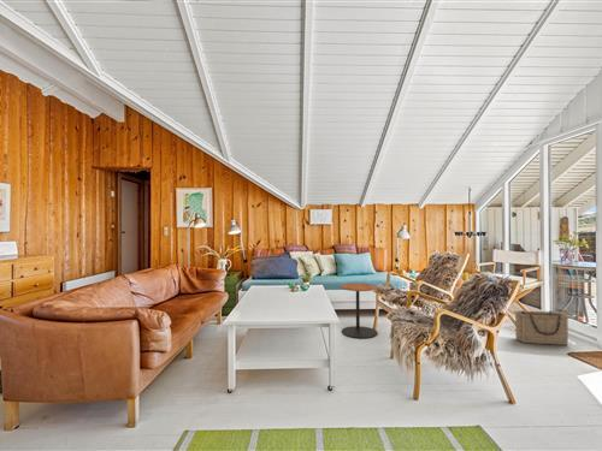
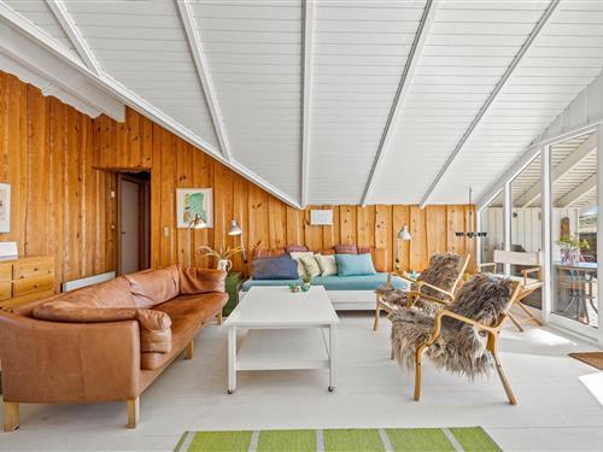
- side table [340,283,378,339]
- basket [513,309,571,346]
